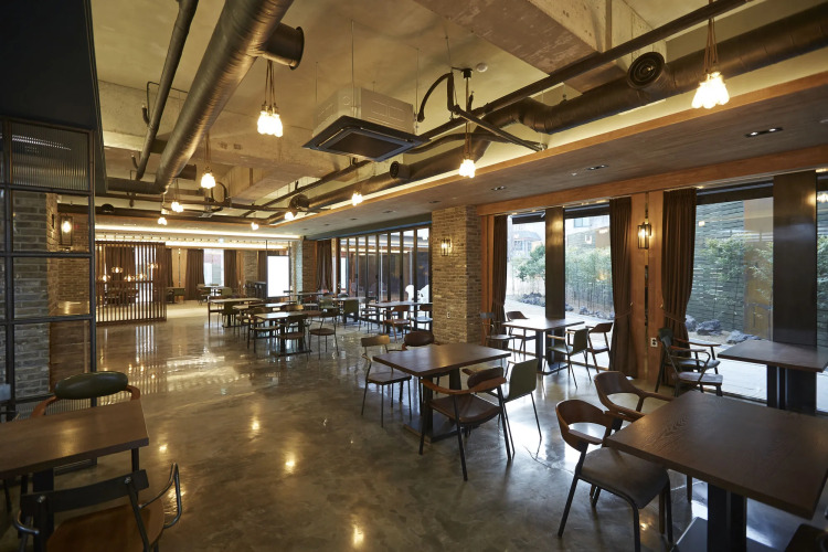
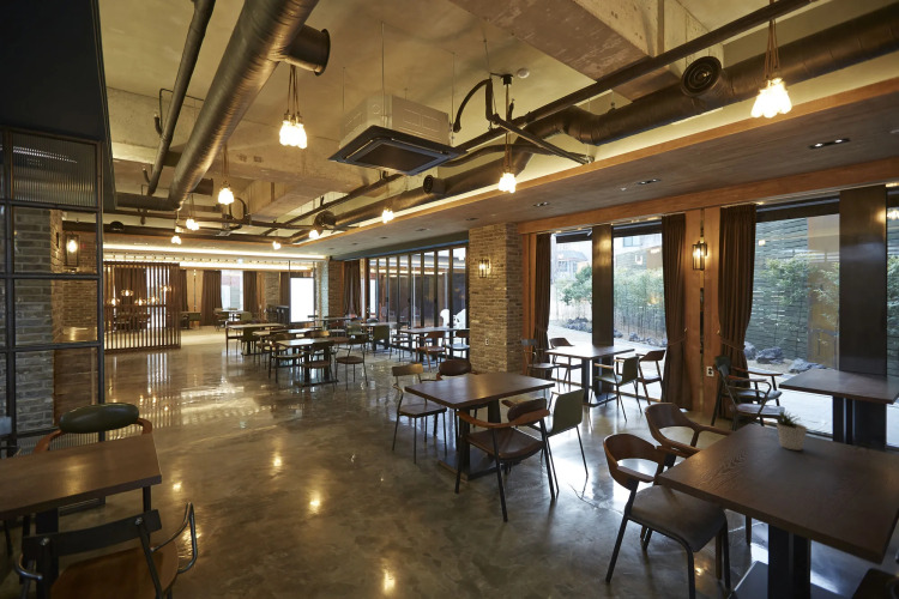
+ potted plant [774,407,808,452]
